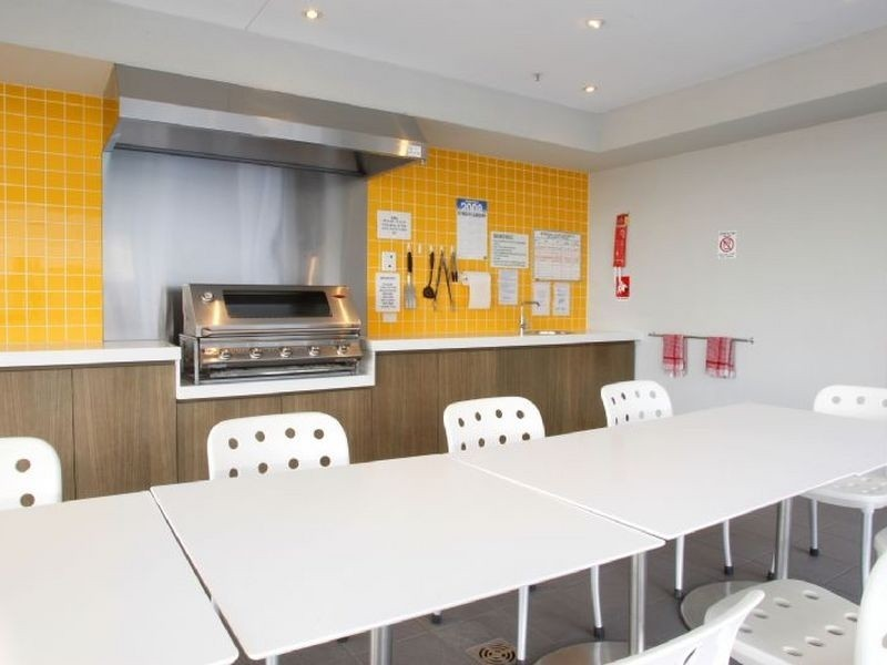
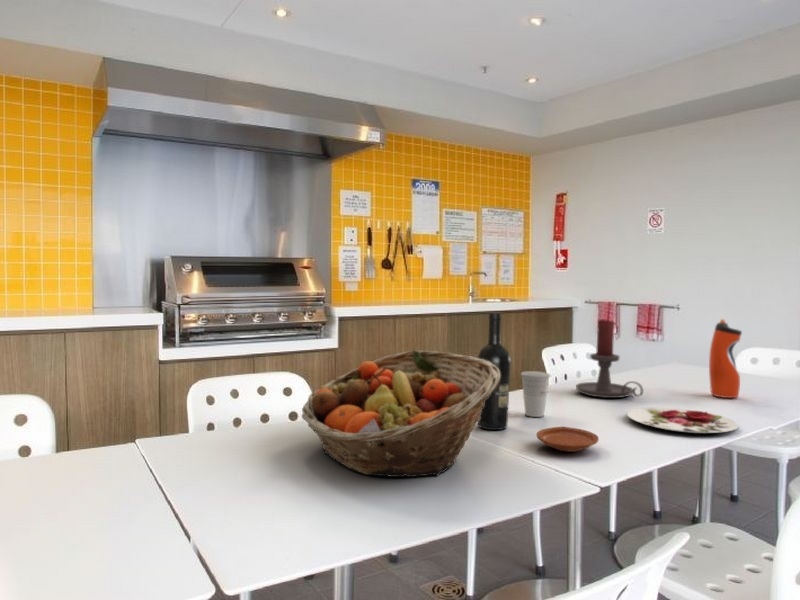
+ fruit basket [301,349,501,478]
+ water bottle [708,318,743,399]
+ candle holder [575,318,645,399]
+ cup [520,370,552,418]
+ plate [535,426,600,453]
+ plate [626,406,739,434]
+ wine bottle [477,312,512,431]
